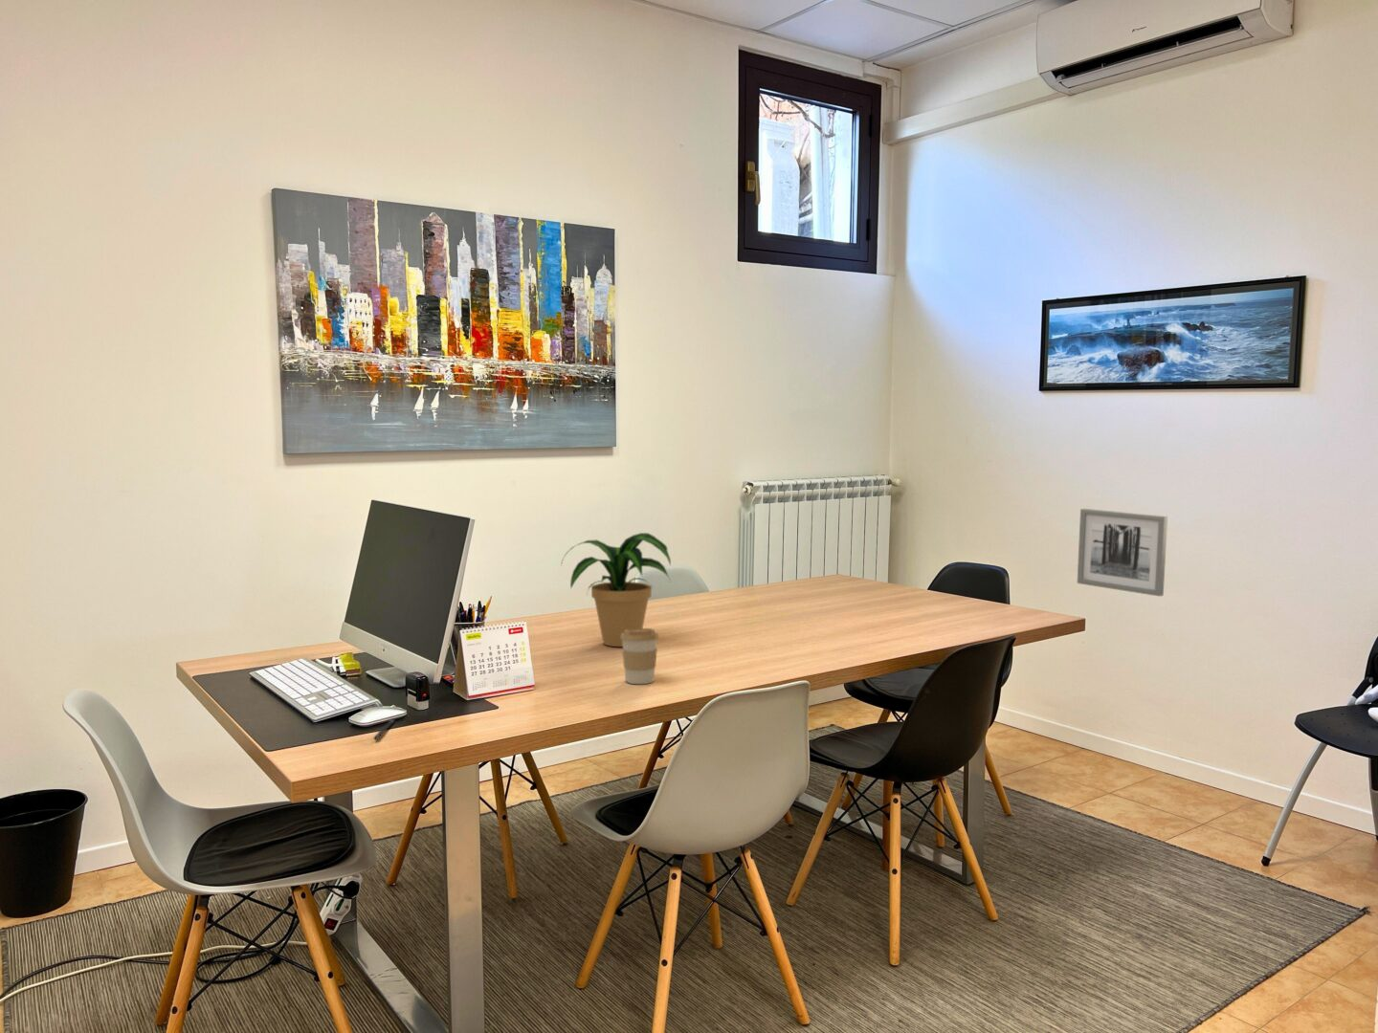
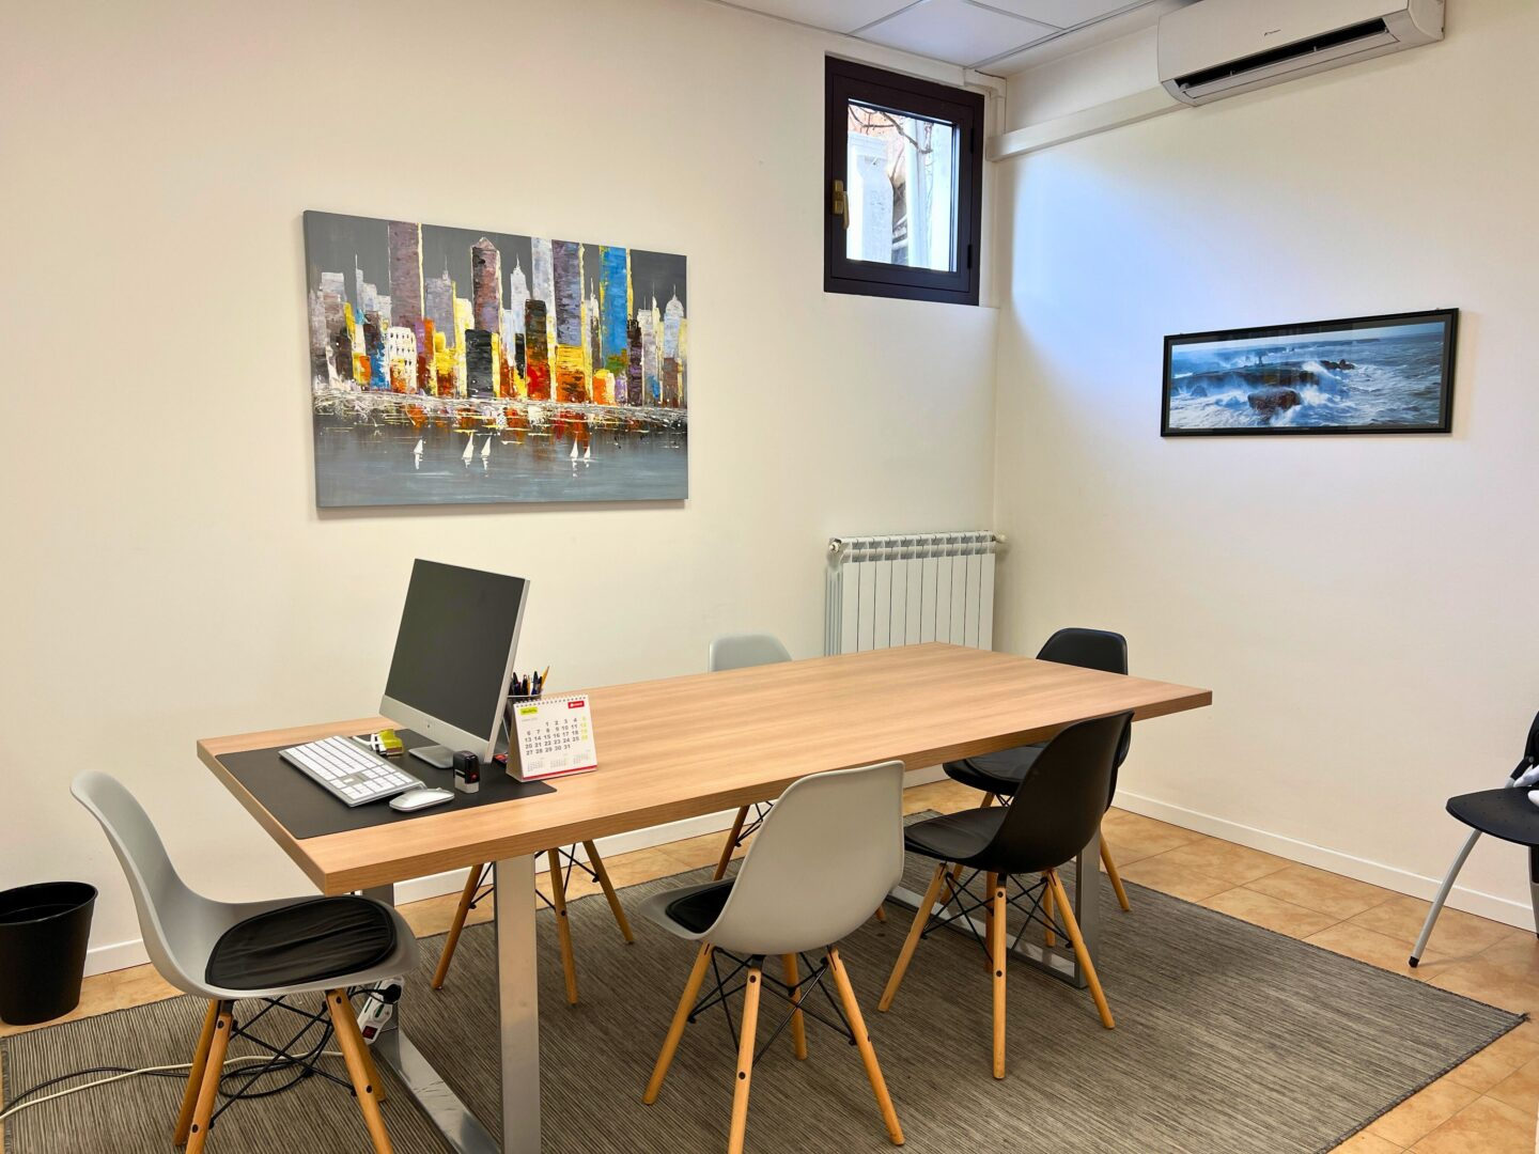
- wall art [1076,508,1169,597]
- potted plant [560,532,672,648]
- coffee cup [620,627,661,685]
- pen [373,717,395,740]
